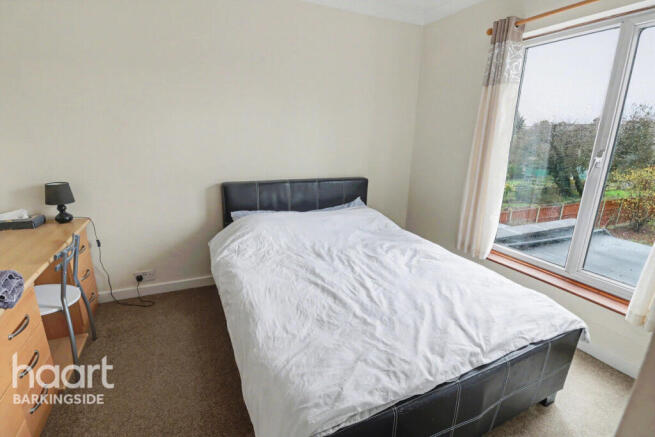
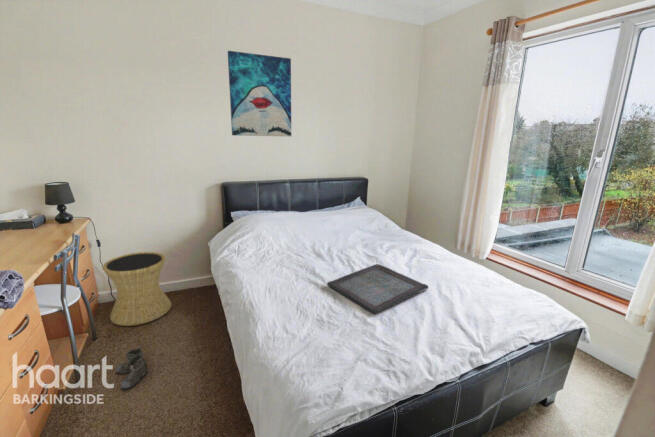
+ wall art [227,50,292,138]
+ serving tray [326,263,429,314]
+ side table [102,251,172,327]
+ boots [115,347,148,391]
